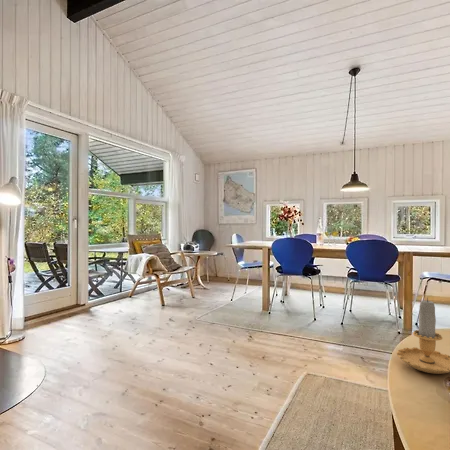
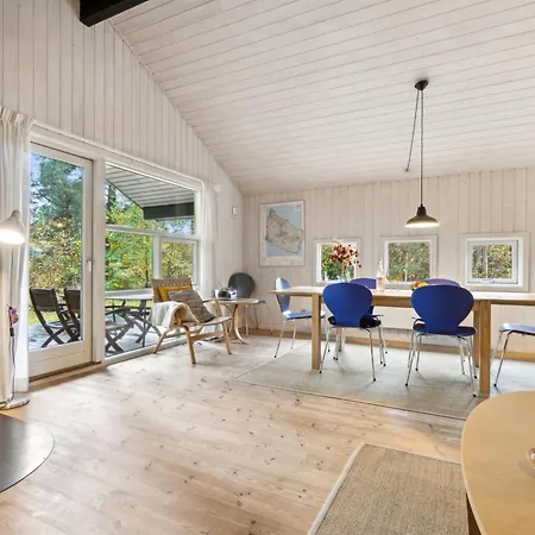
- candle [396,297,450,375]
